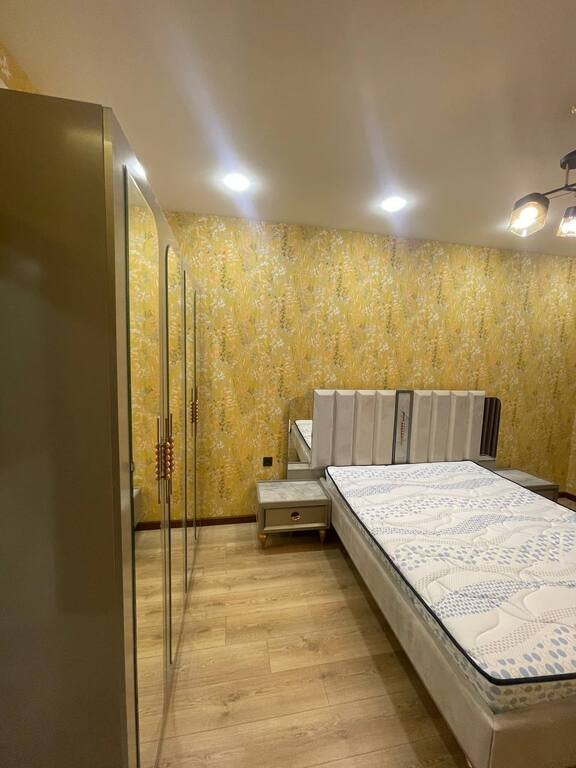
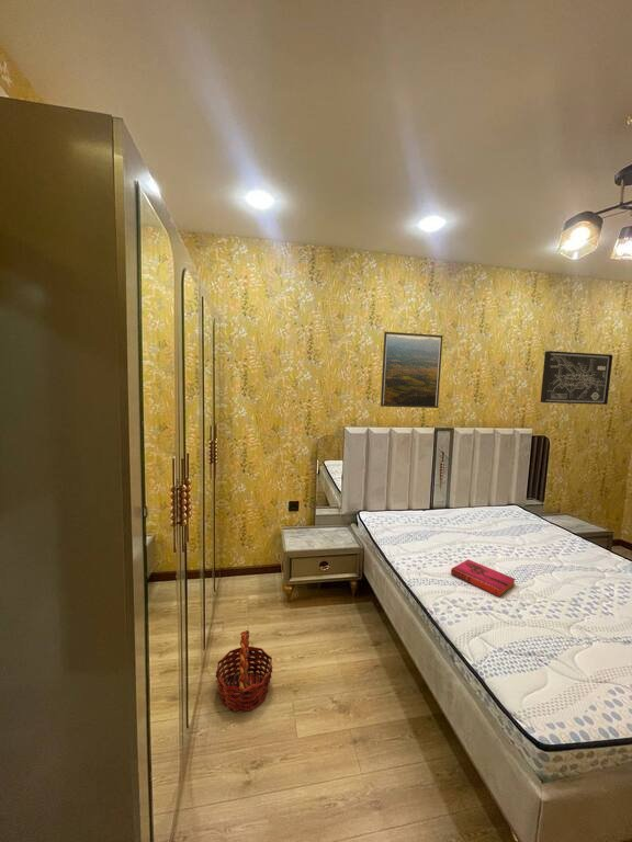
+ hardback book [450,558,516,598]
+ basket [215,629,274,713]
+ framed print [380,331,444,409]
+ wall art [540,350,613,406]
